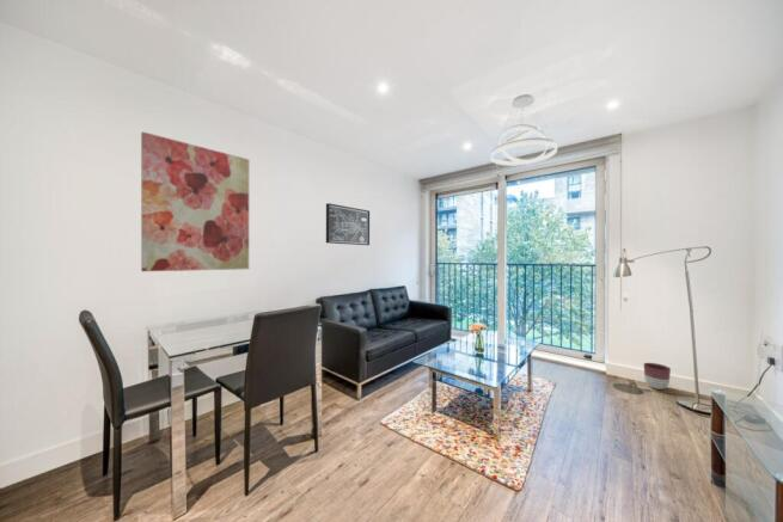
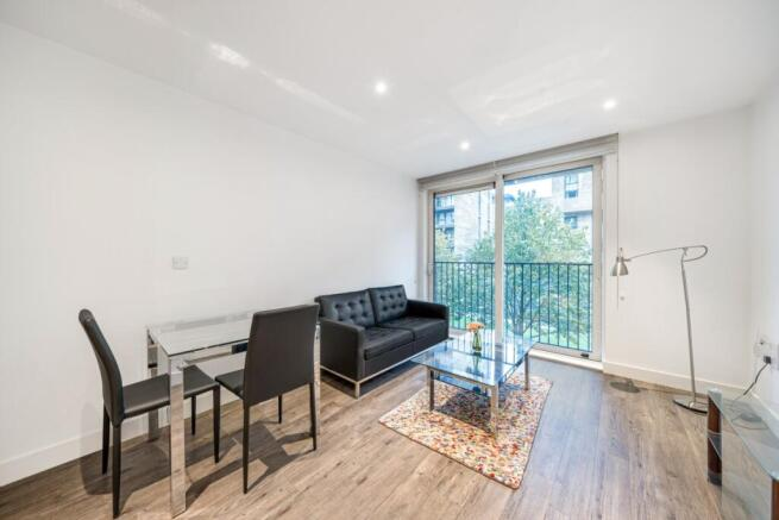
- wall art [325,202,371,246]
- planter [643,362,672,391]
- pendant light [489,93,558,166]
- wall art [140,130,250,272]
